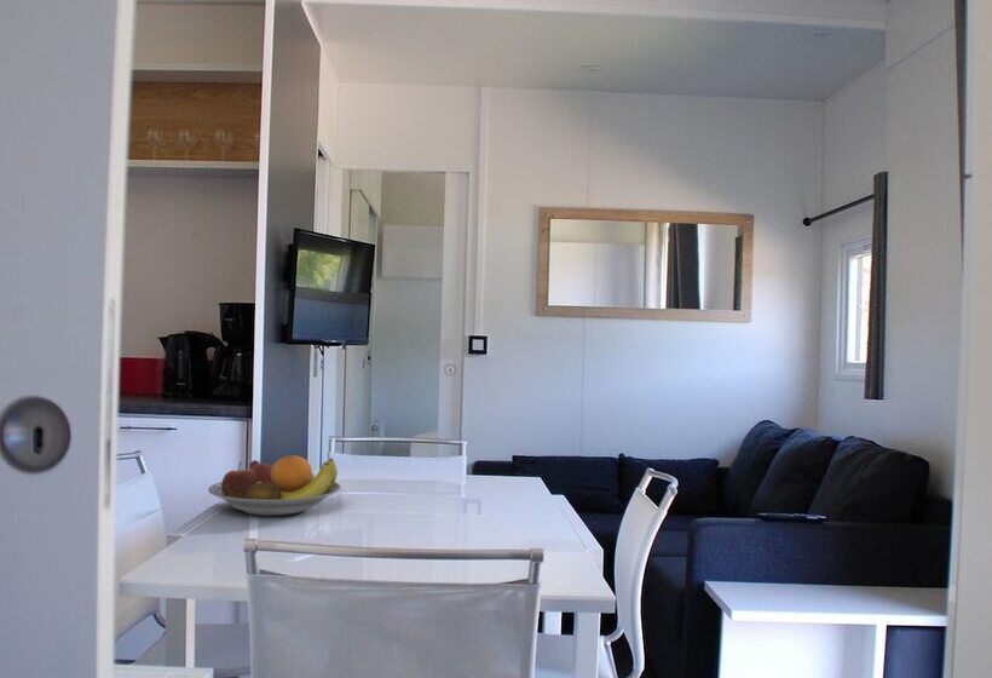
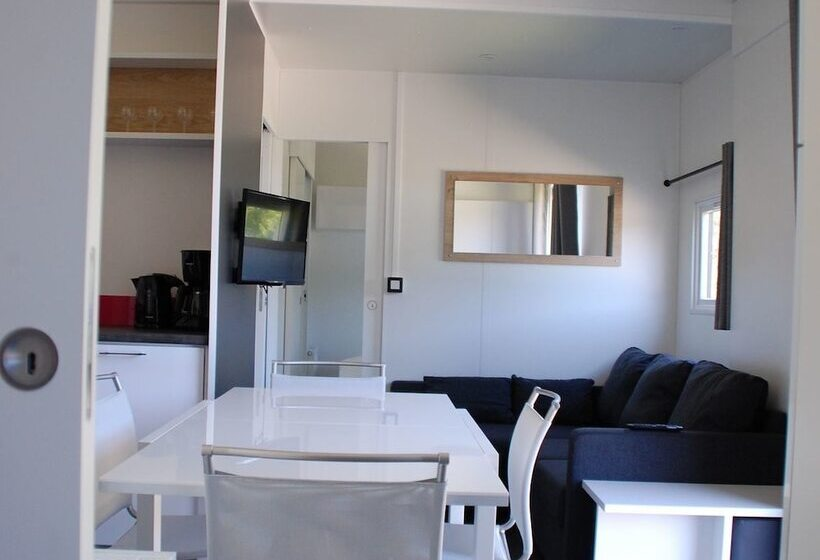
- fruit bowl [207,454,342,517]
